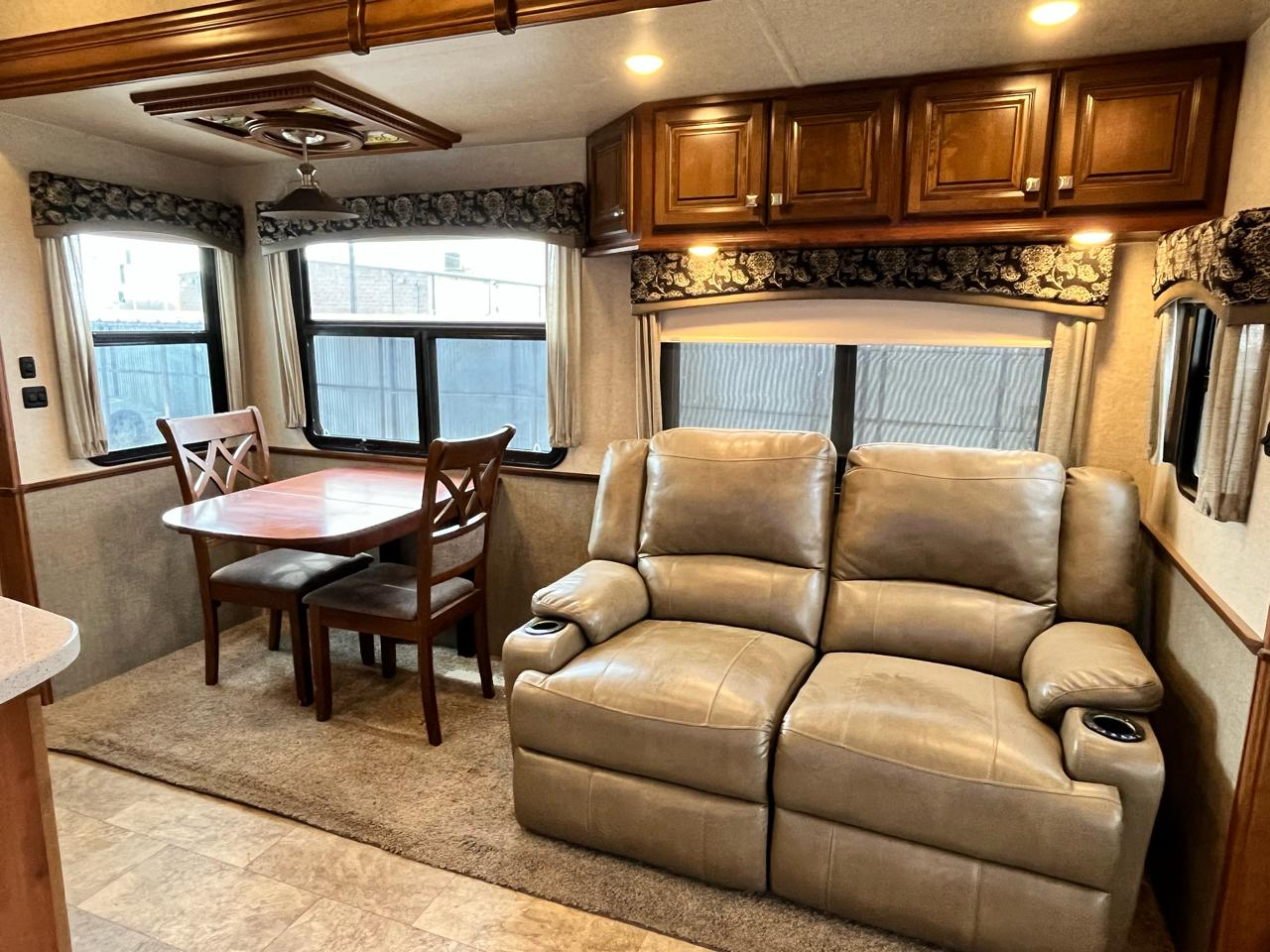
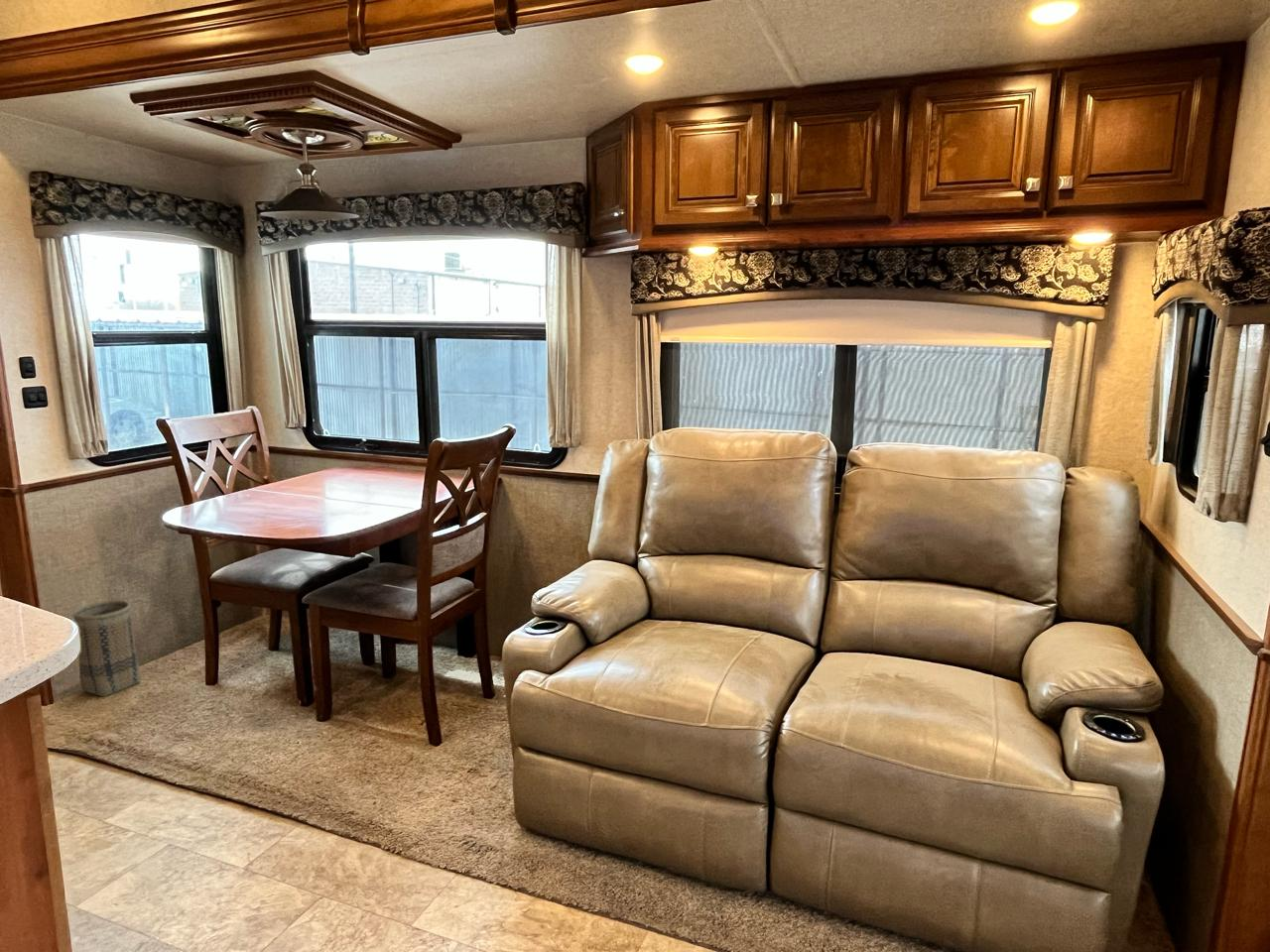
+ basket [72,600,142,697]
